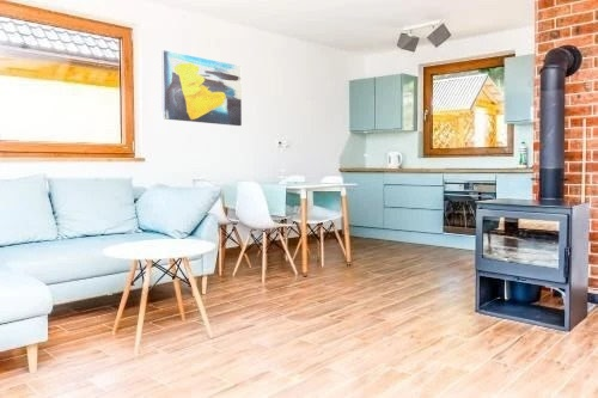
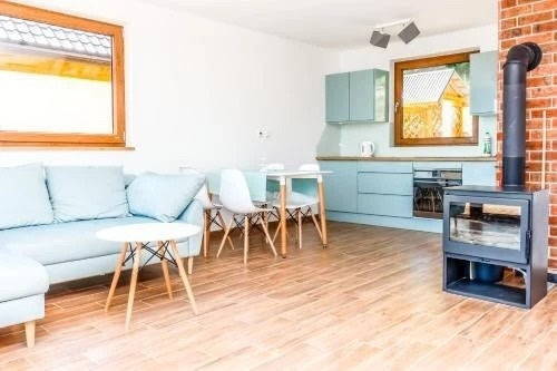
- wall art [160,49,243,127]
